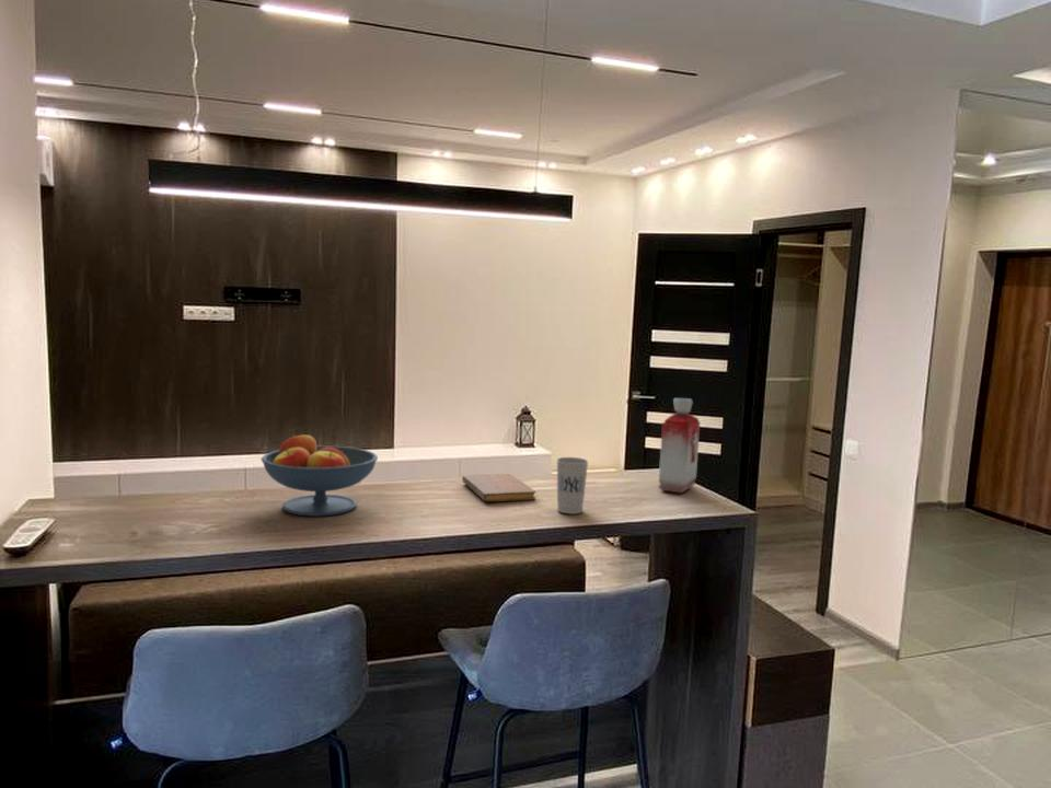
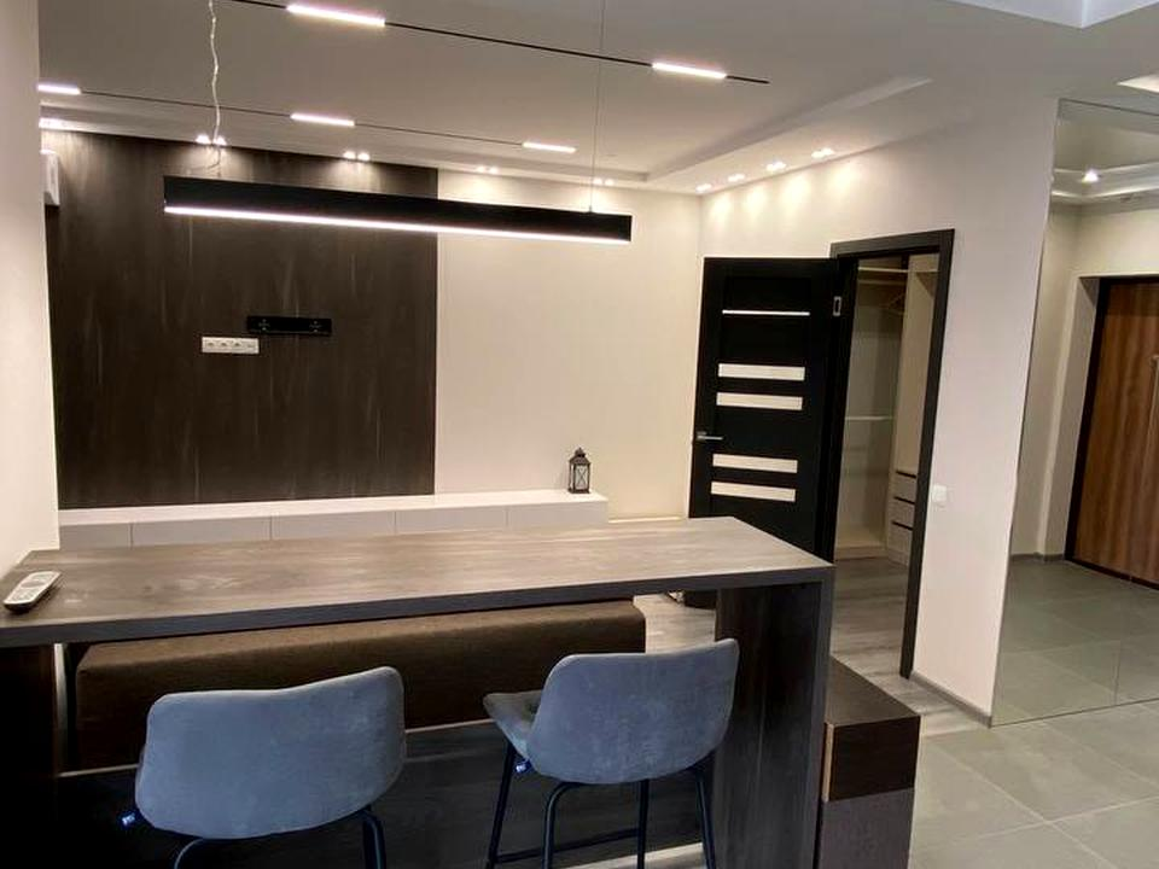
- cup [556,456,589,515]
- bottle [658,397,701,495]
- fruit bowl [261,432,379,518]
- notebook [461,473,536,503]
